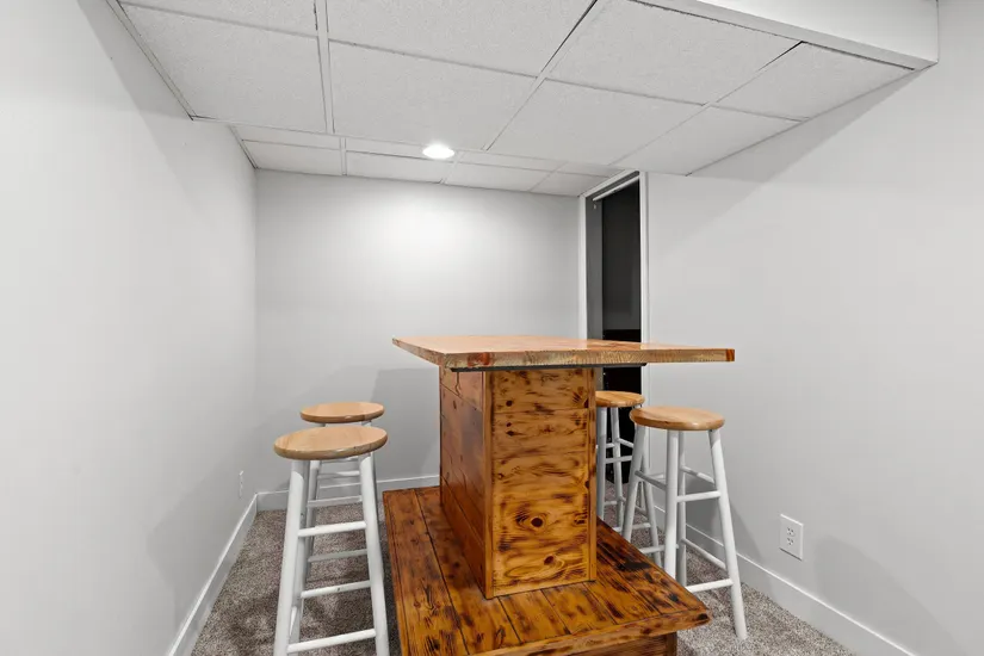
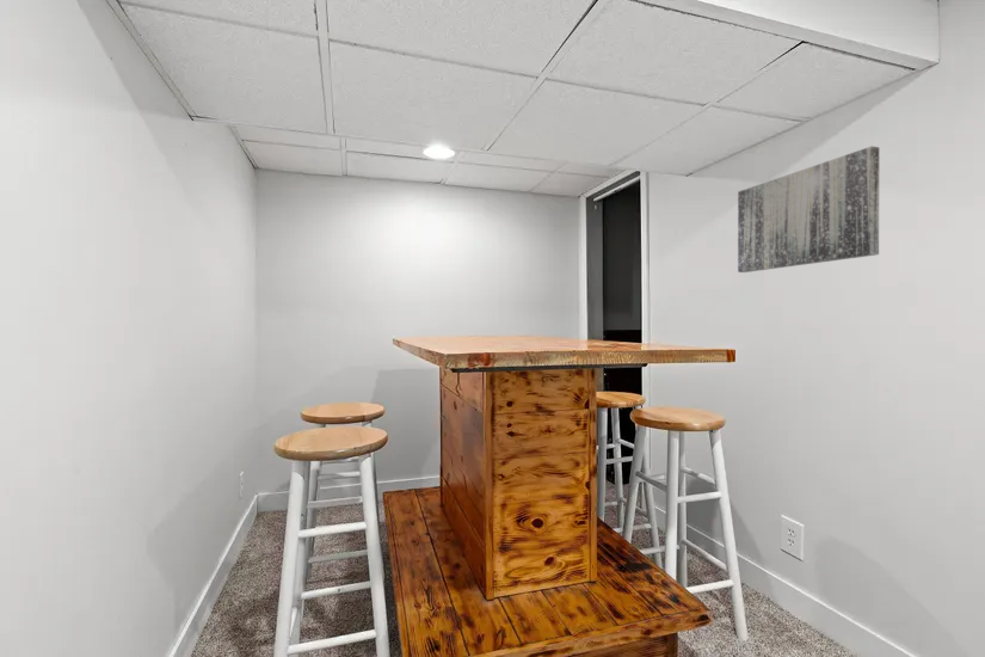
+ wall art [737,146,880,274]
